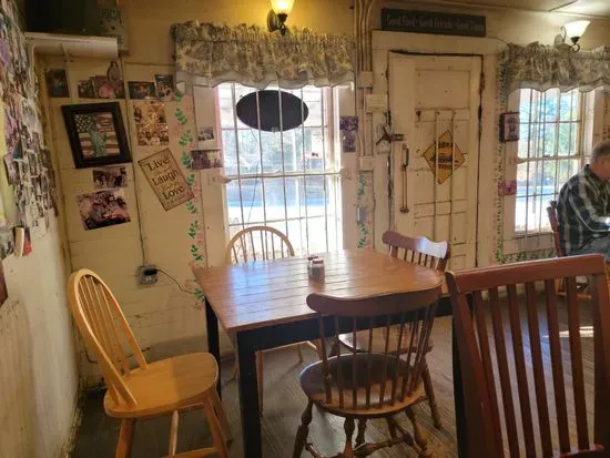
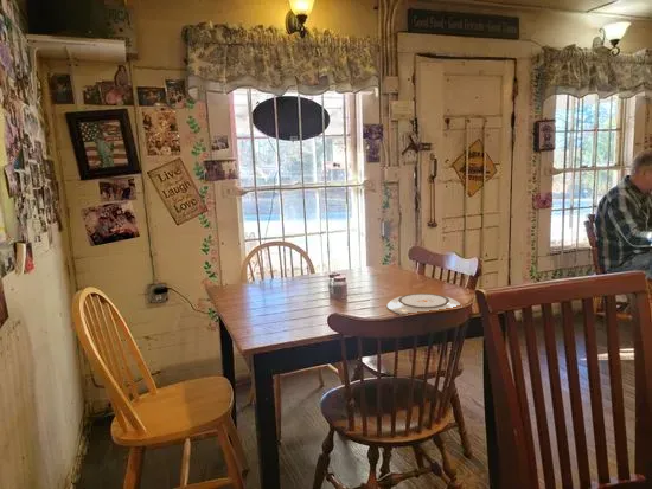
+ plate [386,292,461,315]
